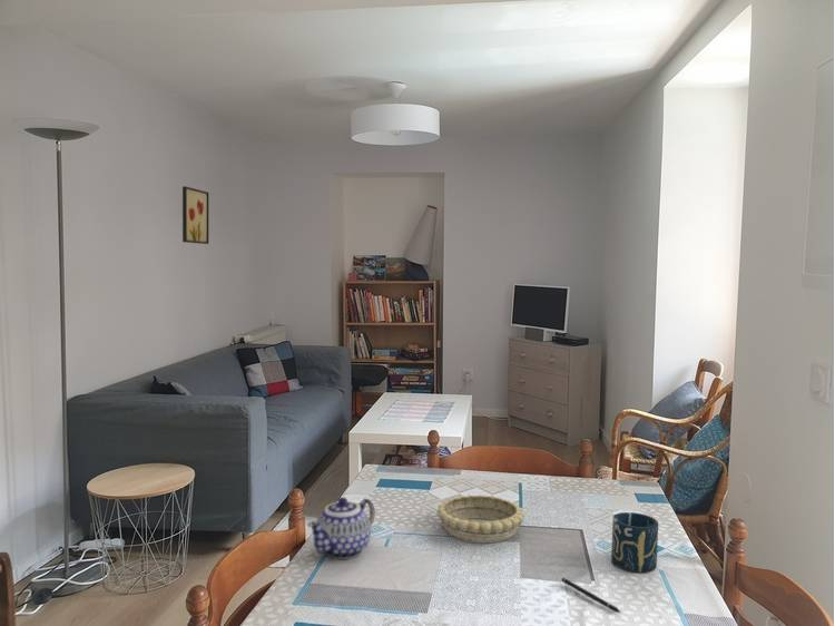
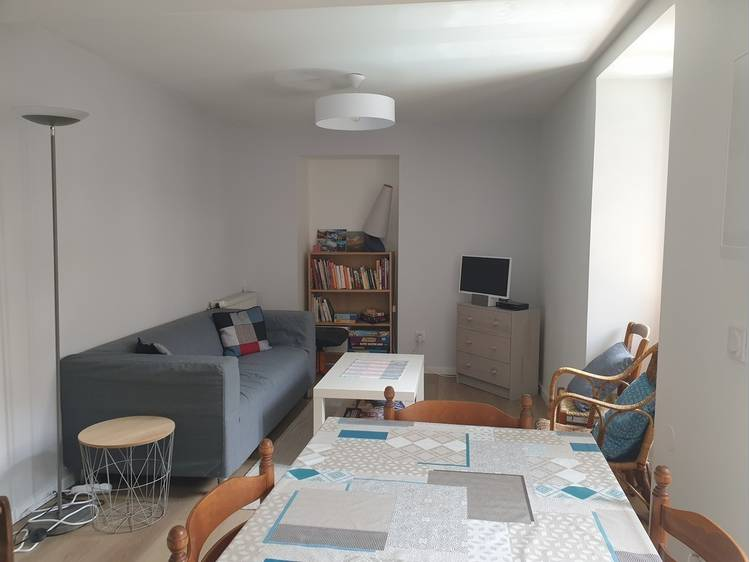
- decorative bowl [436,495,525,544]
- pen [561,577,621,614]
- cup [610,511,659,574]
- wall art [181,185,209,245]
- teapot [306,496,376,560]
